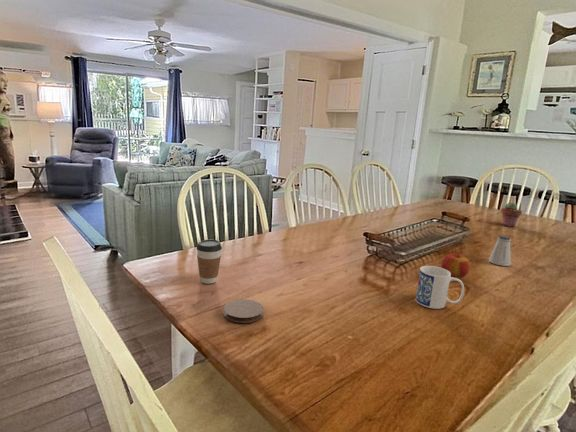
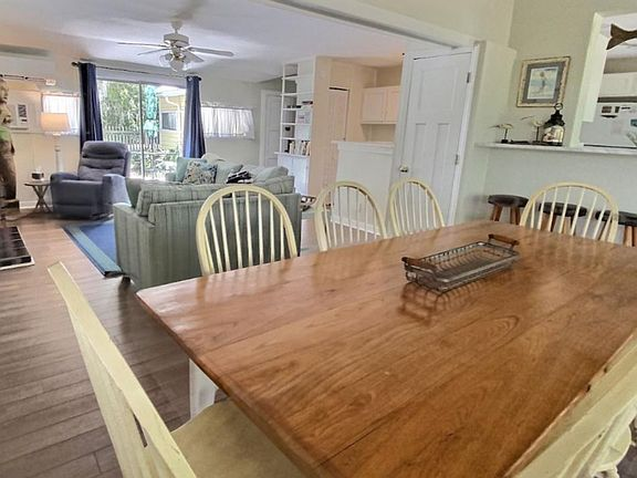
- mug [415,265,465,310]
- apple [440,252,471,279]
- coffee cup [195,238,223,285]
- saltshaker [488,234,512,267]
- coaster [223,298,265,324]
- potted succulent [500,201,523,228]
